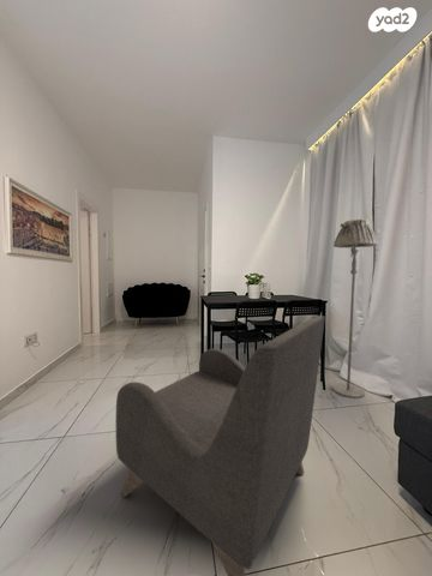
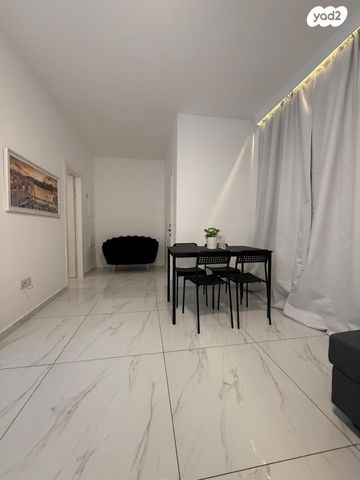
- armchair [115,314,326,576]
- floor lamp [331,218,379,400]
